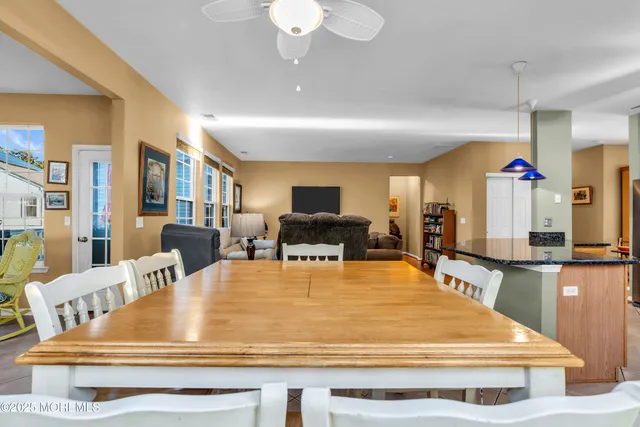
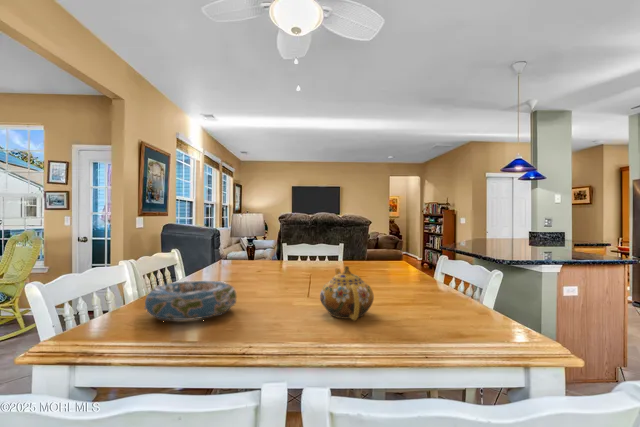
+ teapot [319,265,375,321]
+ decorative bowl [144,279,238,323]
